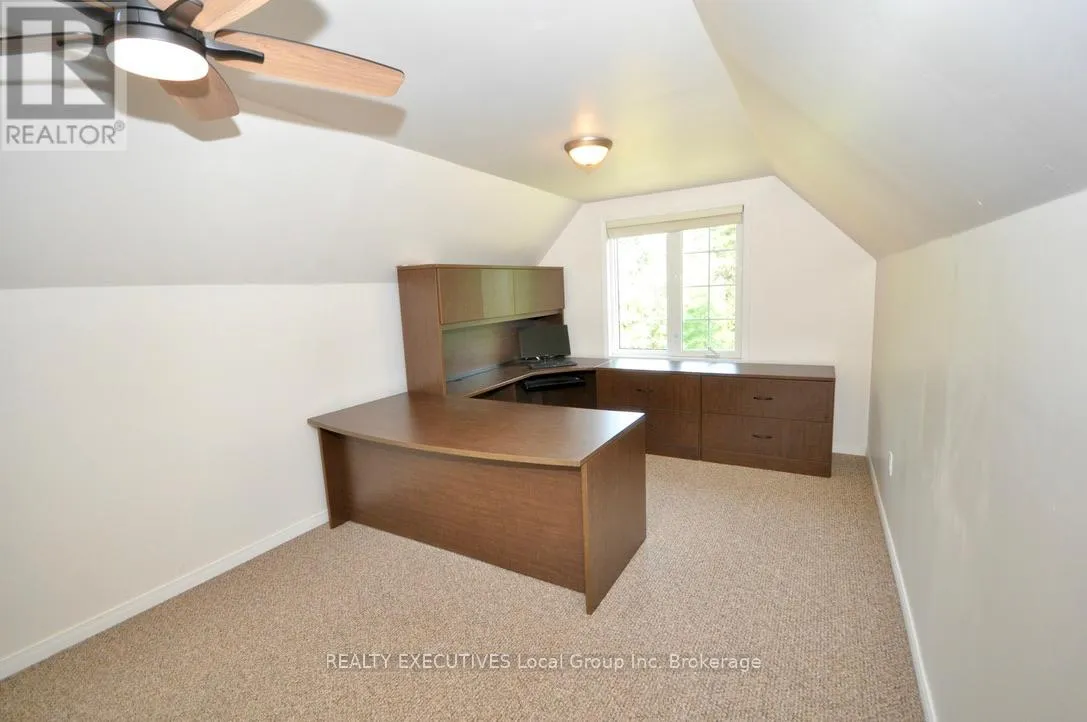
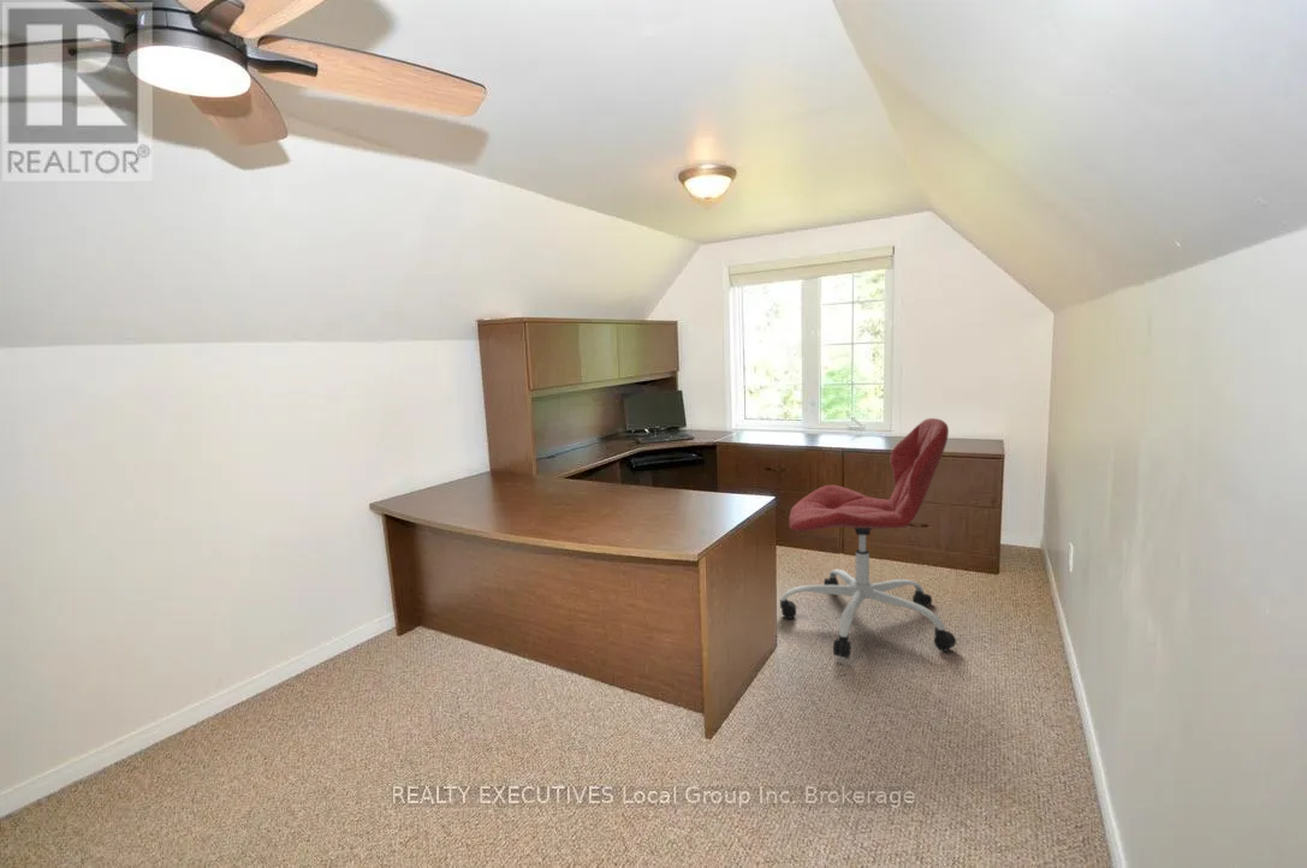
+ office chair [779,417,957,660]
